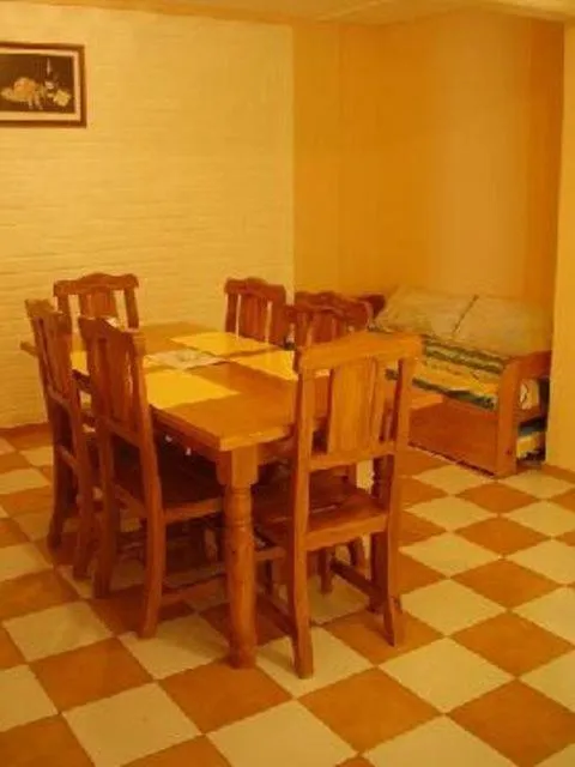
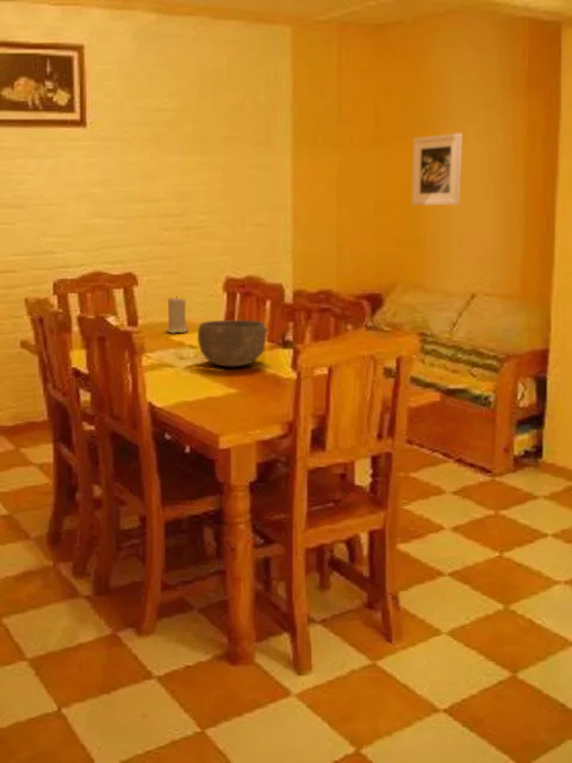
+ bowl [197,320,269,367]
+ candle [164,296,189,334]
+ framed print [411,132,464,206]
